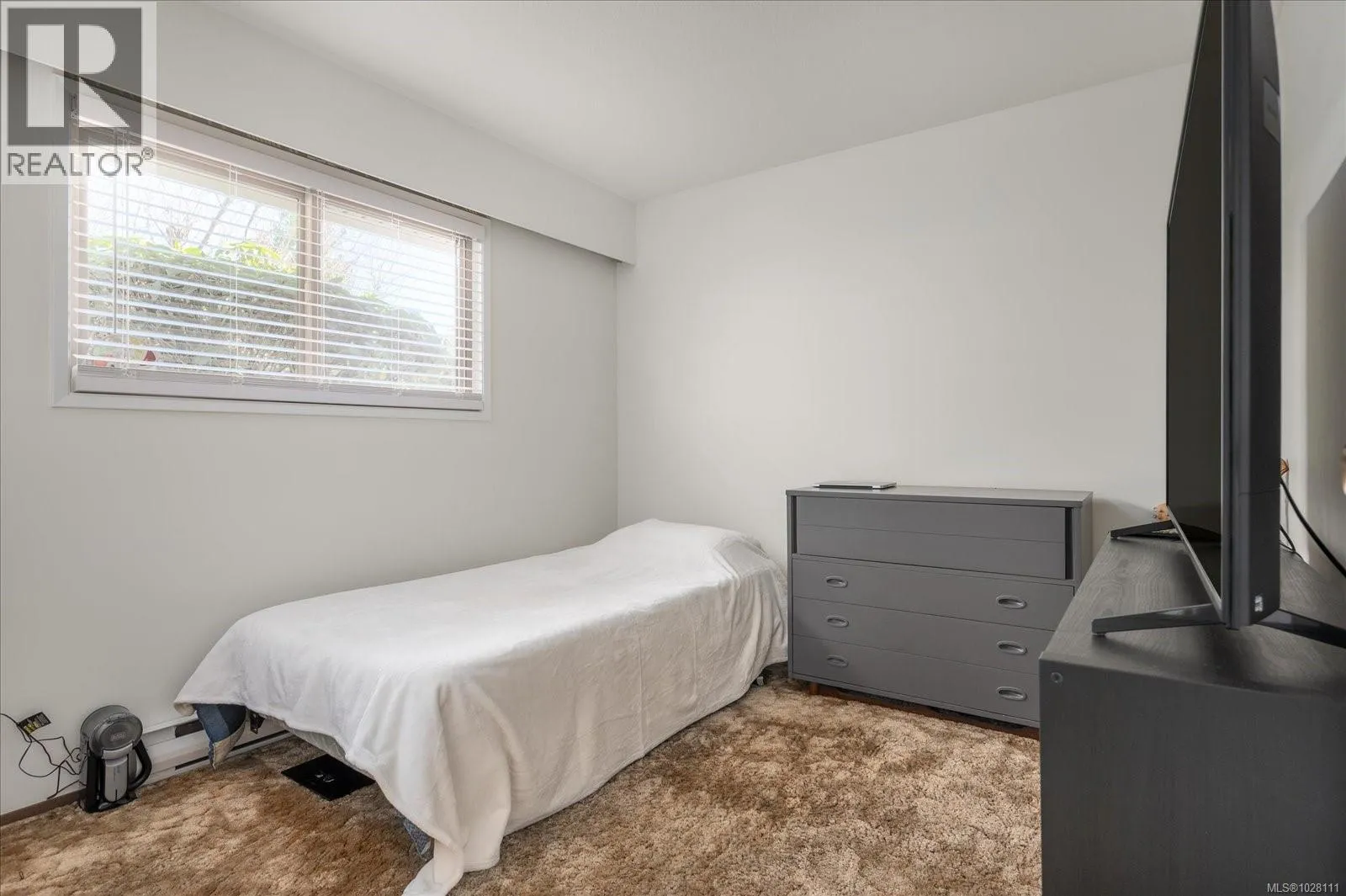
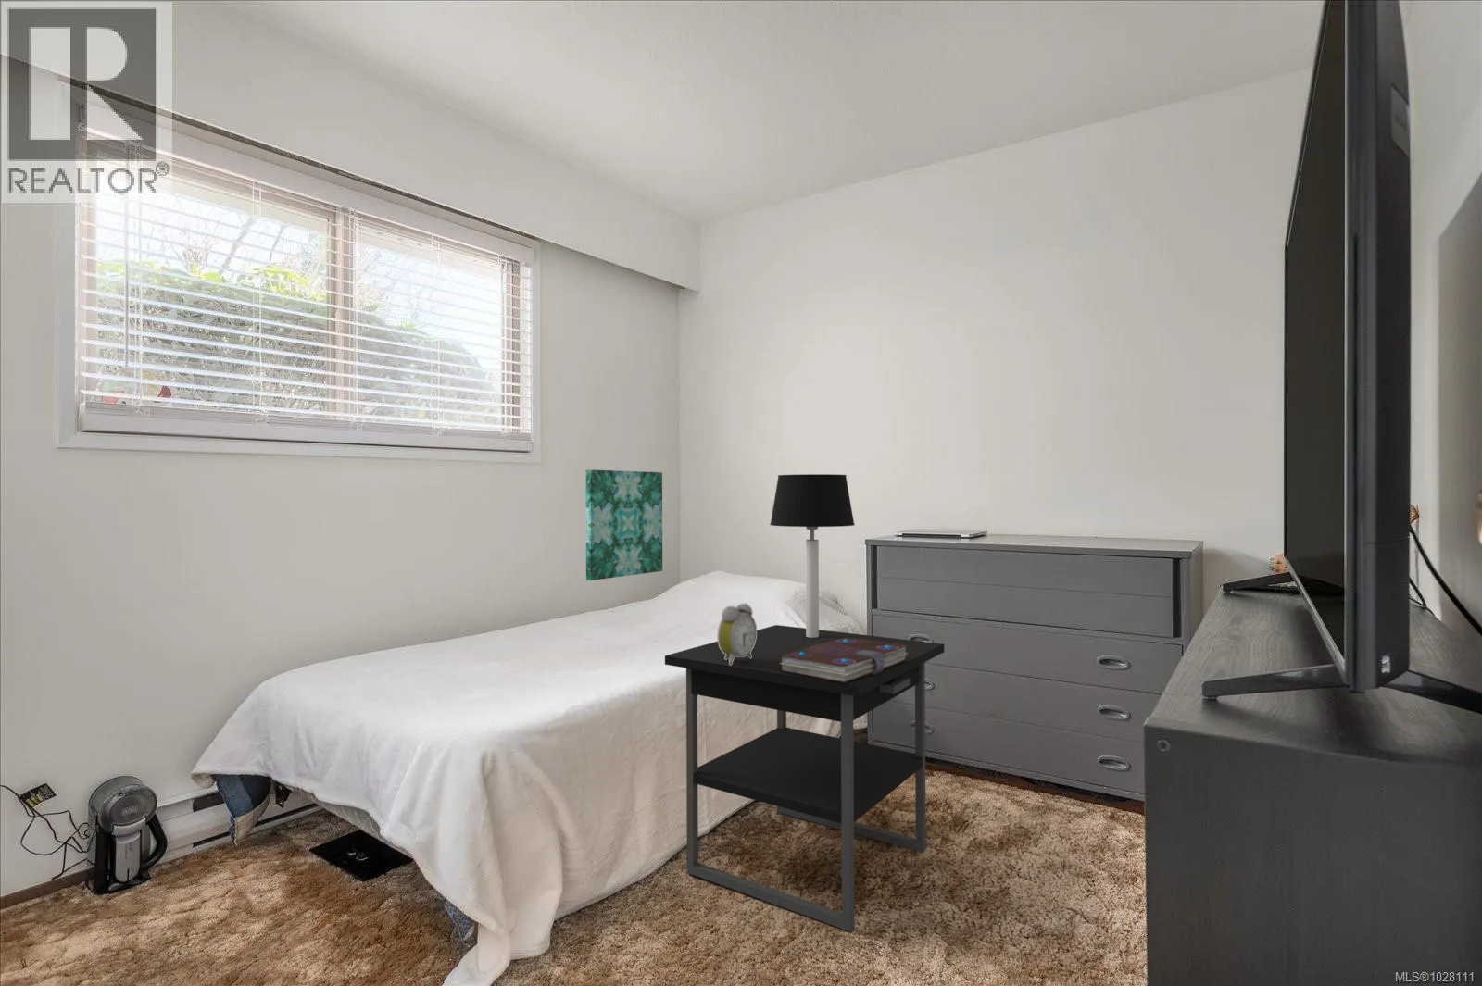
+ nightstand [664,624,945,932]
+ book [780,637,908,682]
+ table lamp [769,473,856,638]
+ alarm clock [717,602,758,666]
+ wall art [585,470,663,581]
